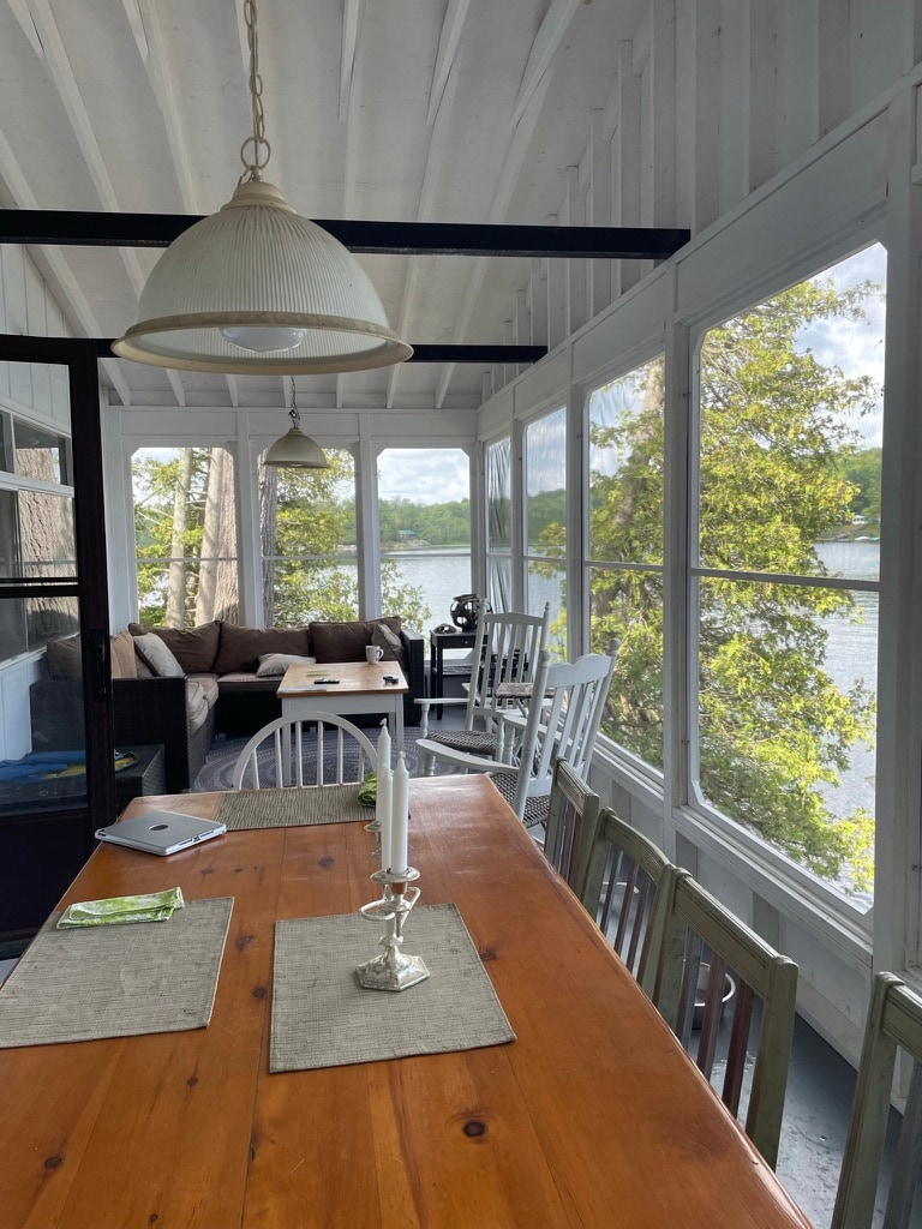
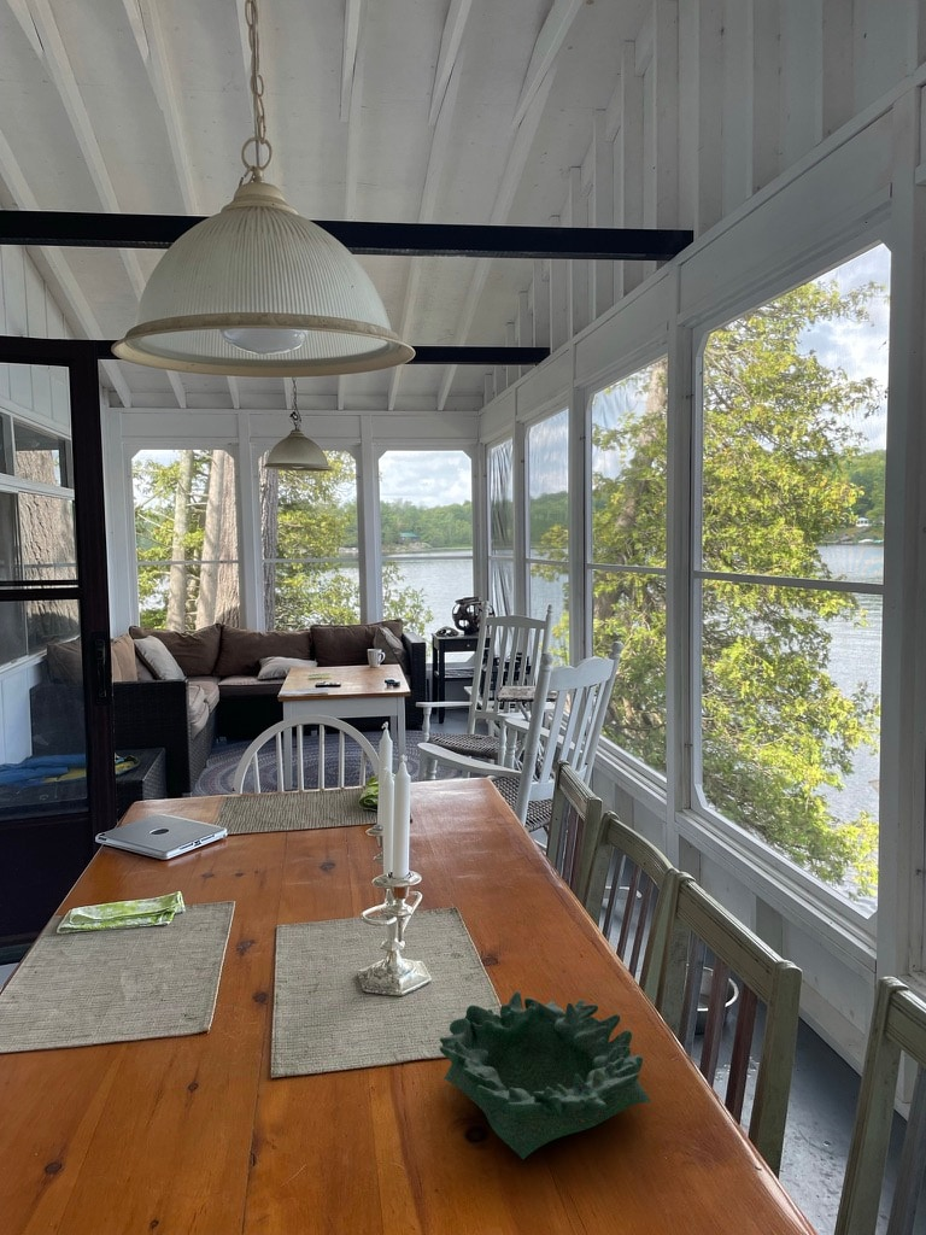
+ decorative bowl [439,990,652,1160]
